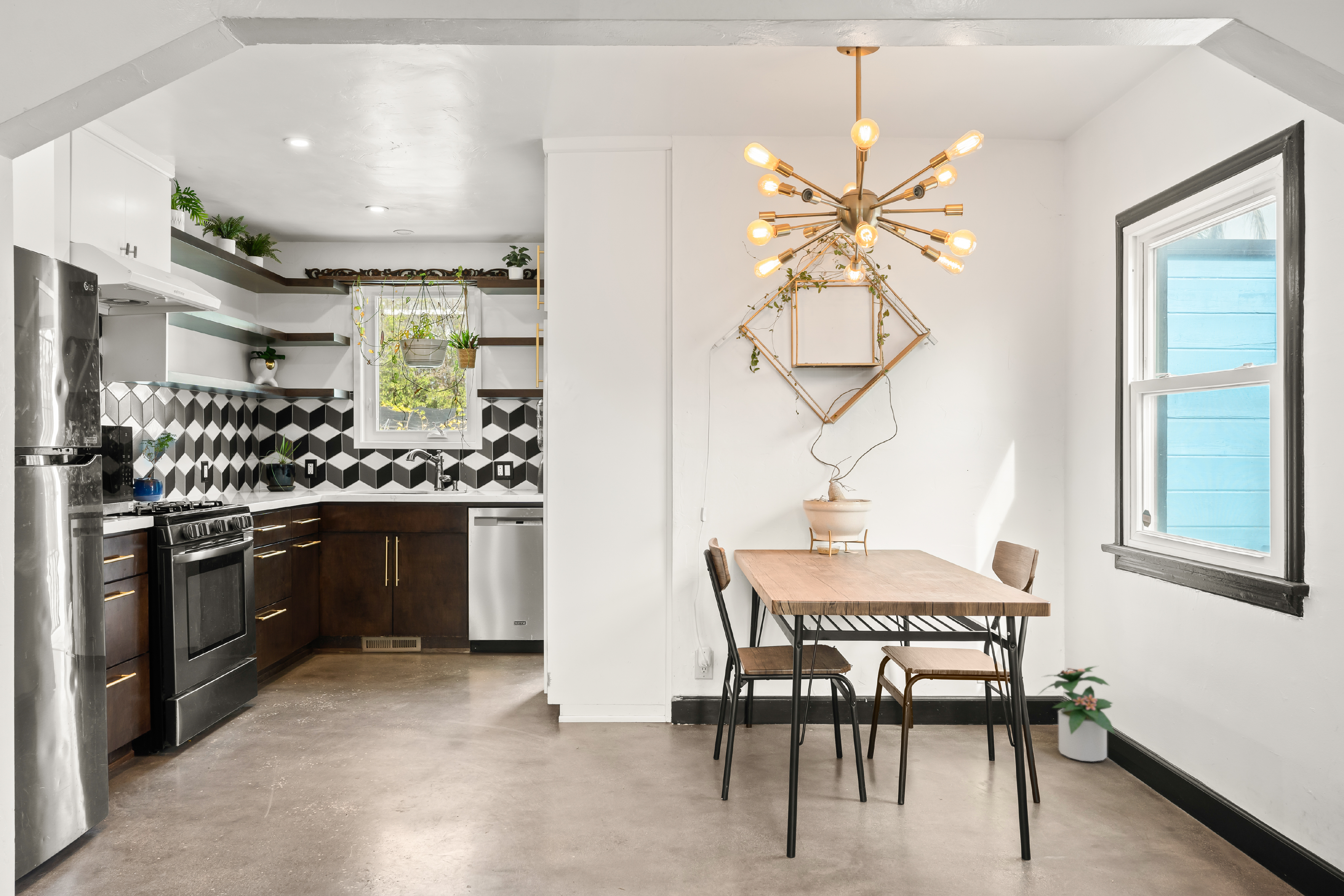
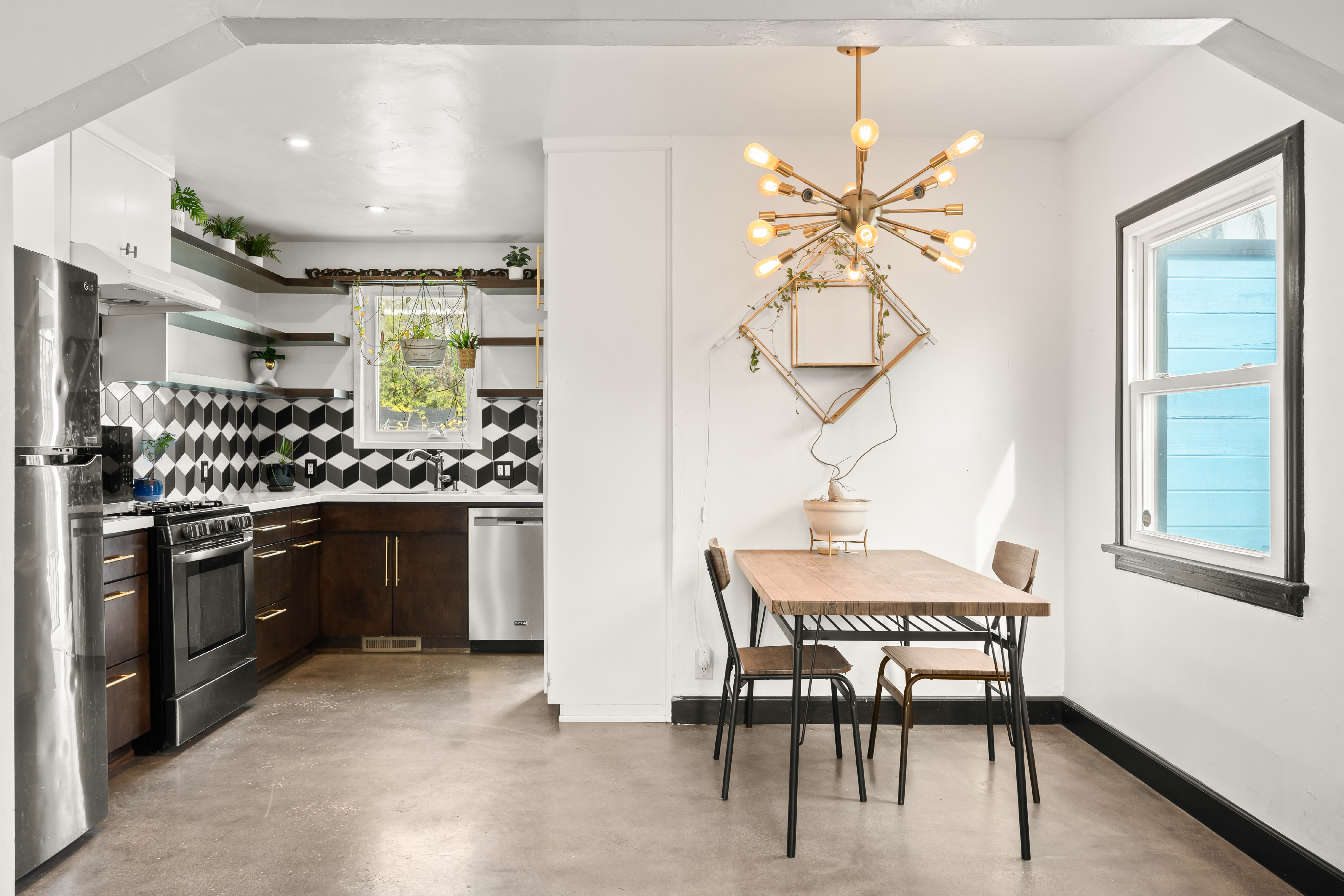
- potted plant [1036,665,1115,762]
